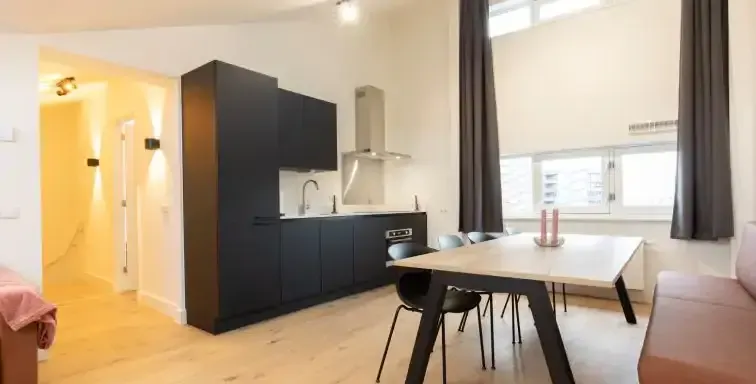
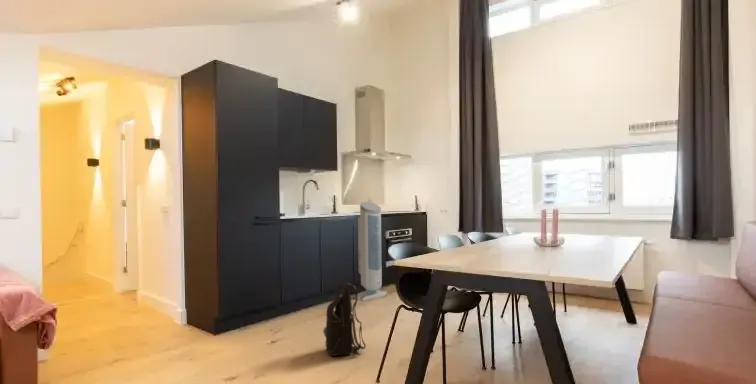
+ shoulder bag [322,282,367,357]
+ air purifier [357,201,388,302]
